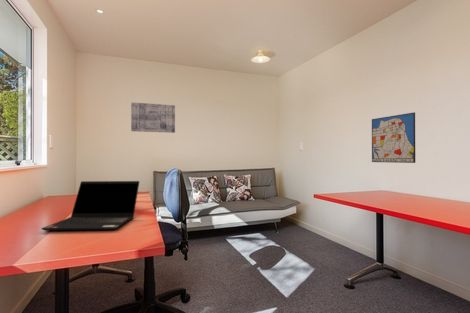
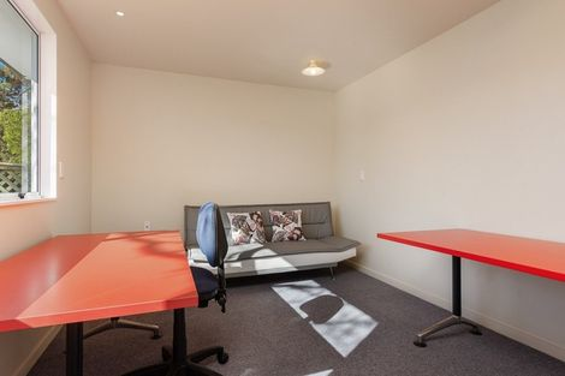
- wall art [371,111,416,164]
- laptop computer [40,180,140,232]
- wall art [130,102,176,134]
